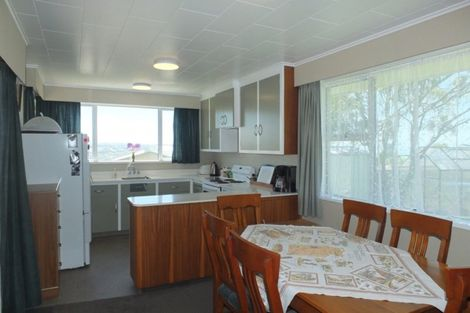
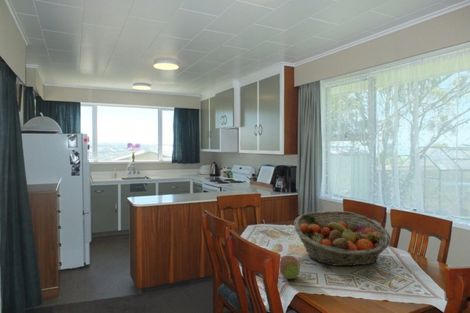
+ fruit [279,254,301,280]
+ fruit basket [293,210,392,267]
